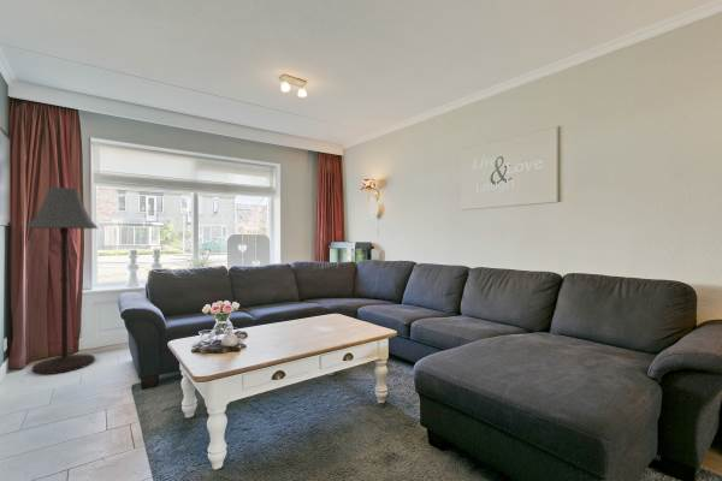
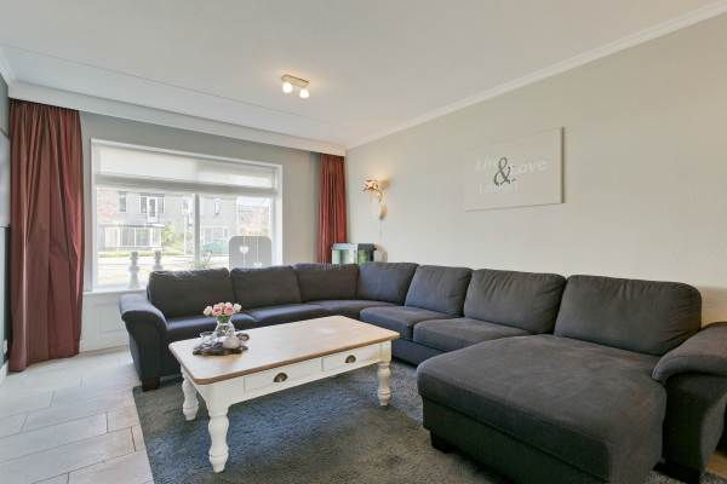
- floor lamp [24,186,100,375]
